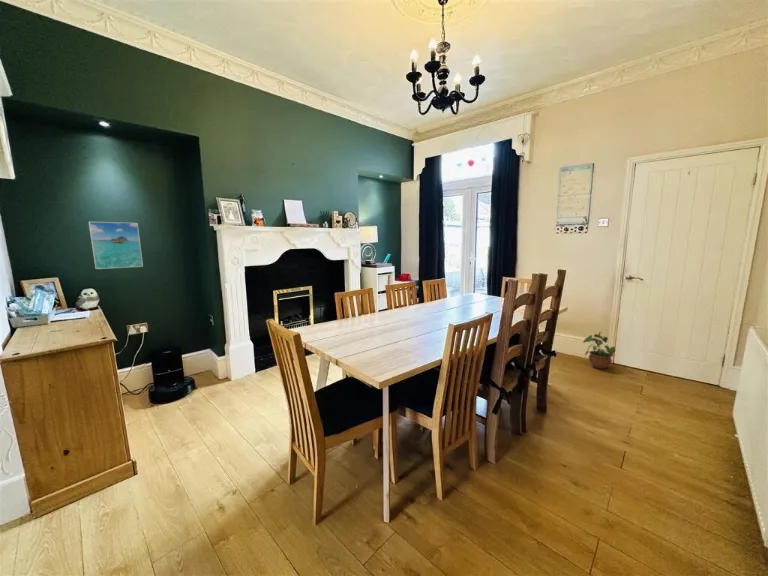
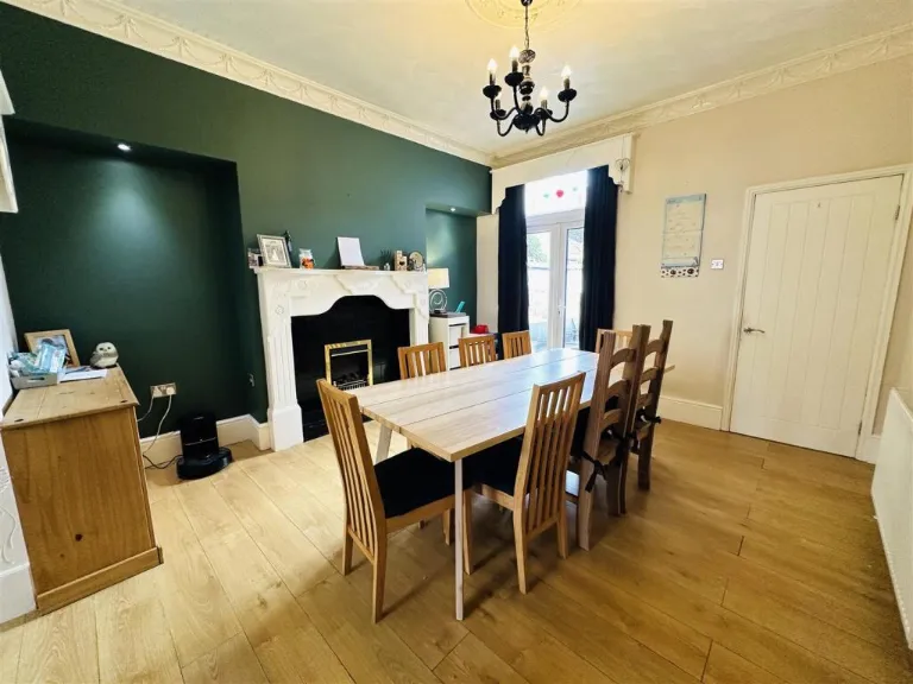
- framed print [88,221,144,270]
- potted plant [582,331,616,370]
